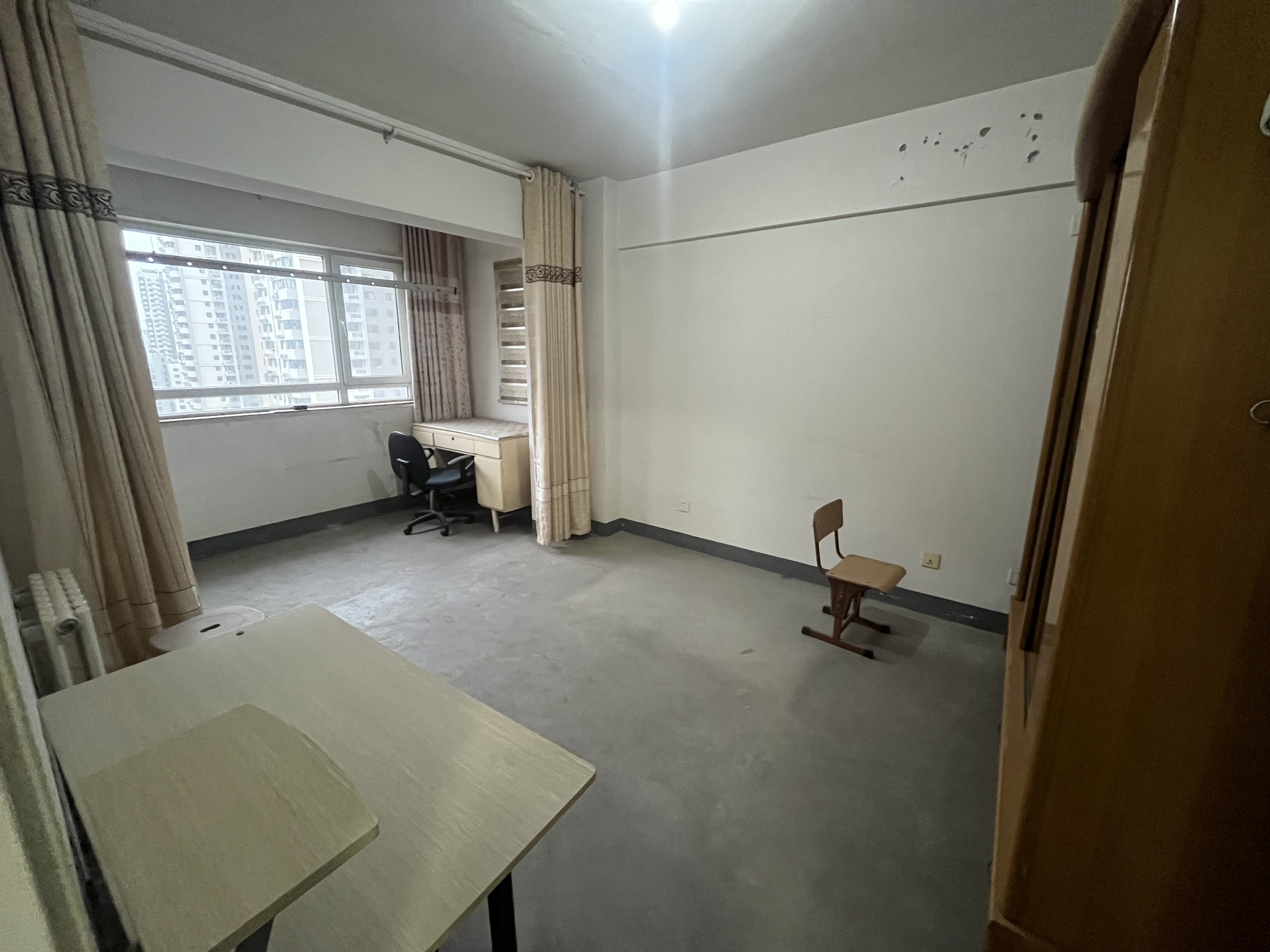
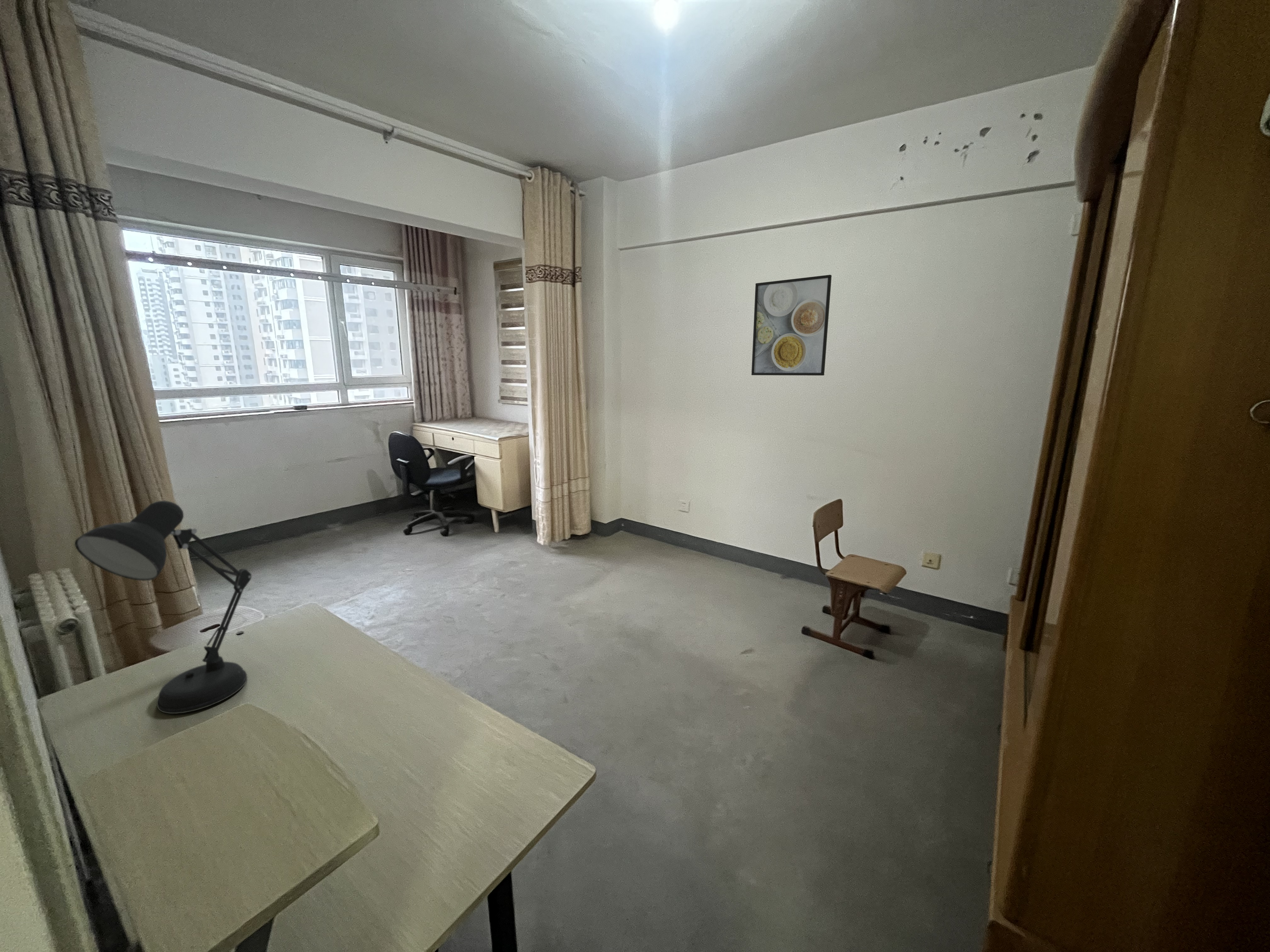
+ desk lamp [74,500,252,714]
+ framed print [751,275,832,376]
